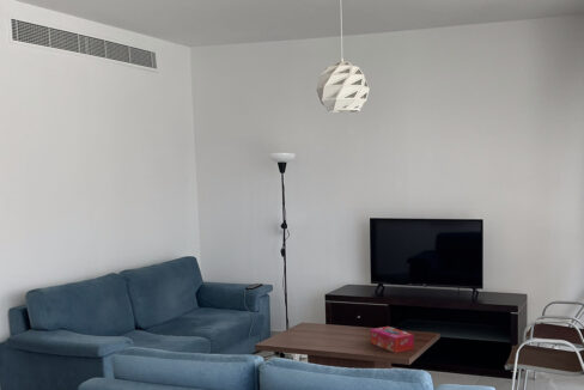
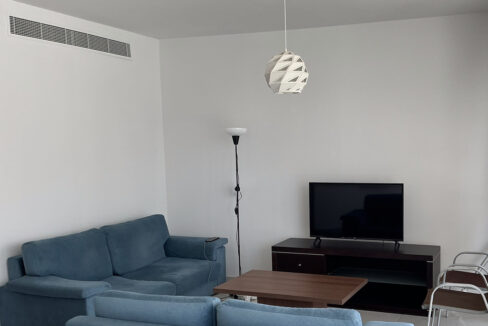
- tissue box [370,325,415,354]
